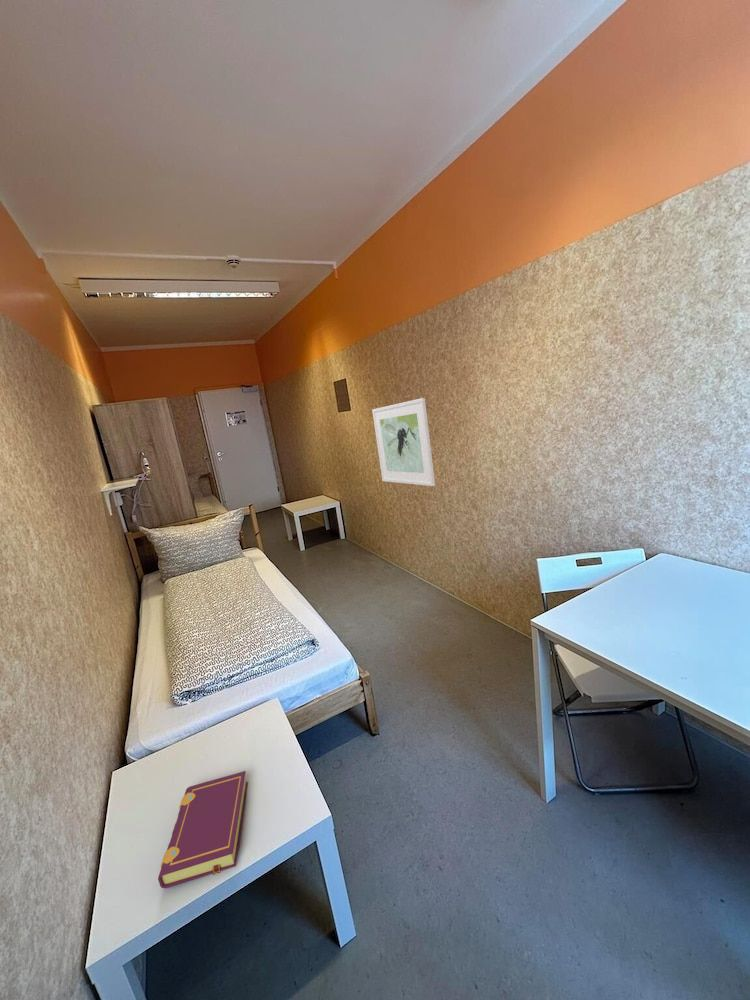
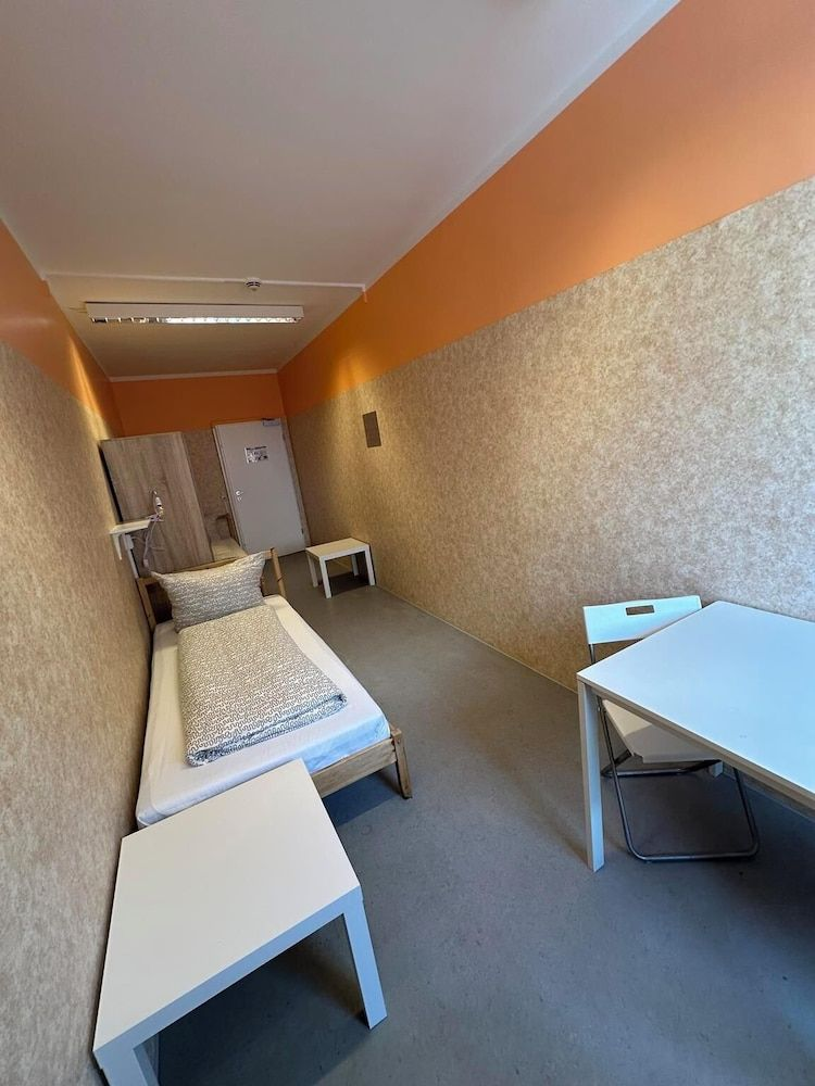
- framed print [371,397,436,487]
- book [157,770,249,889]
